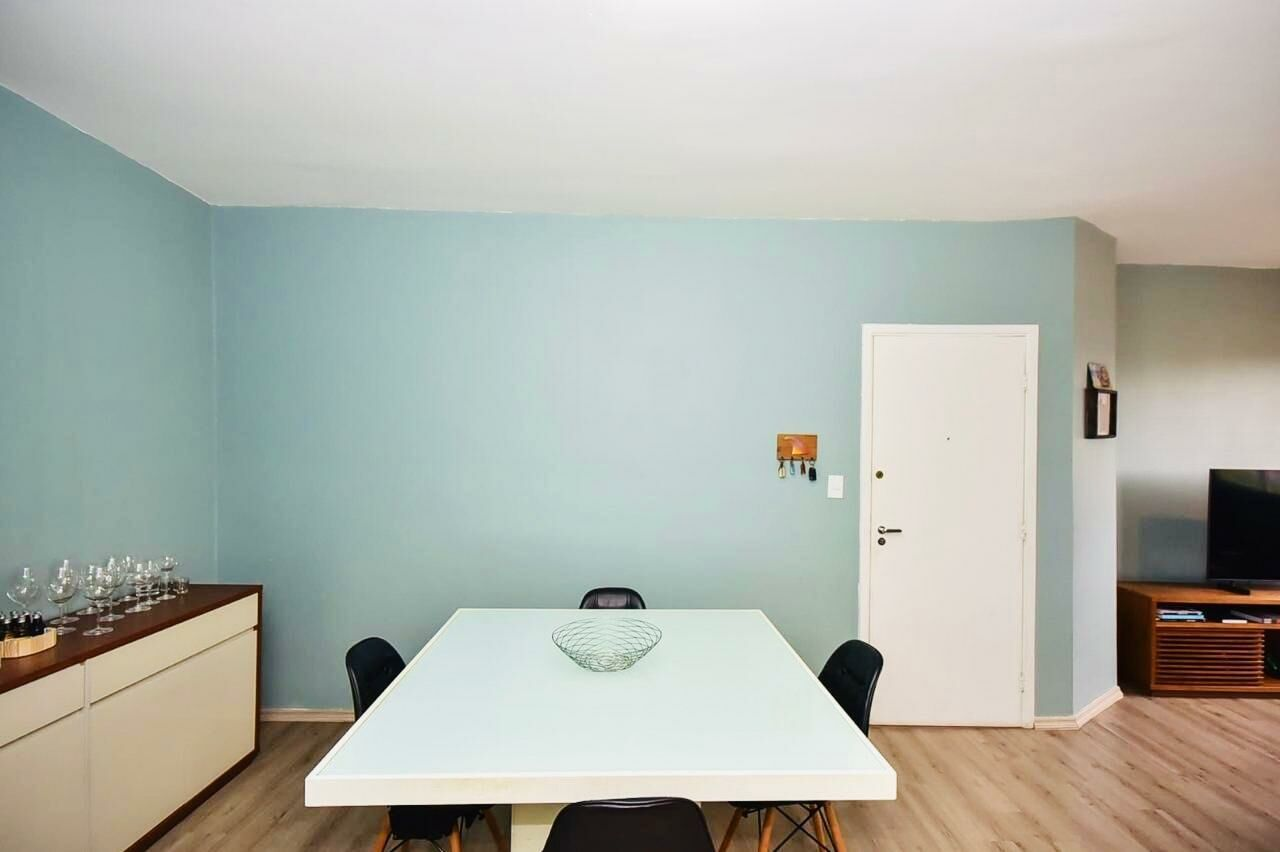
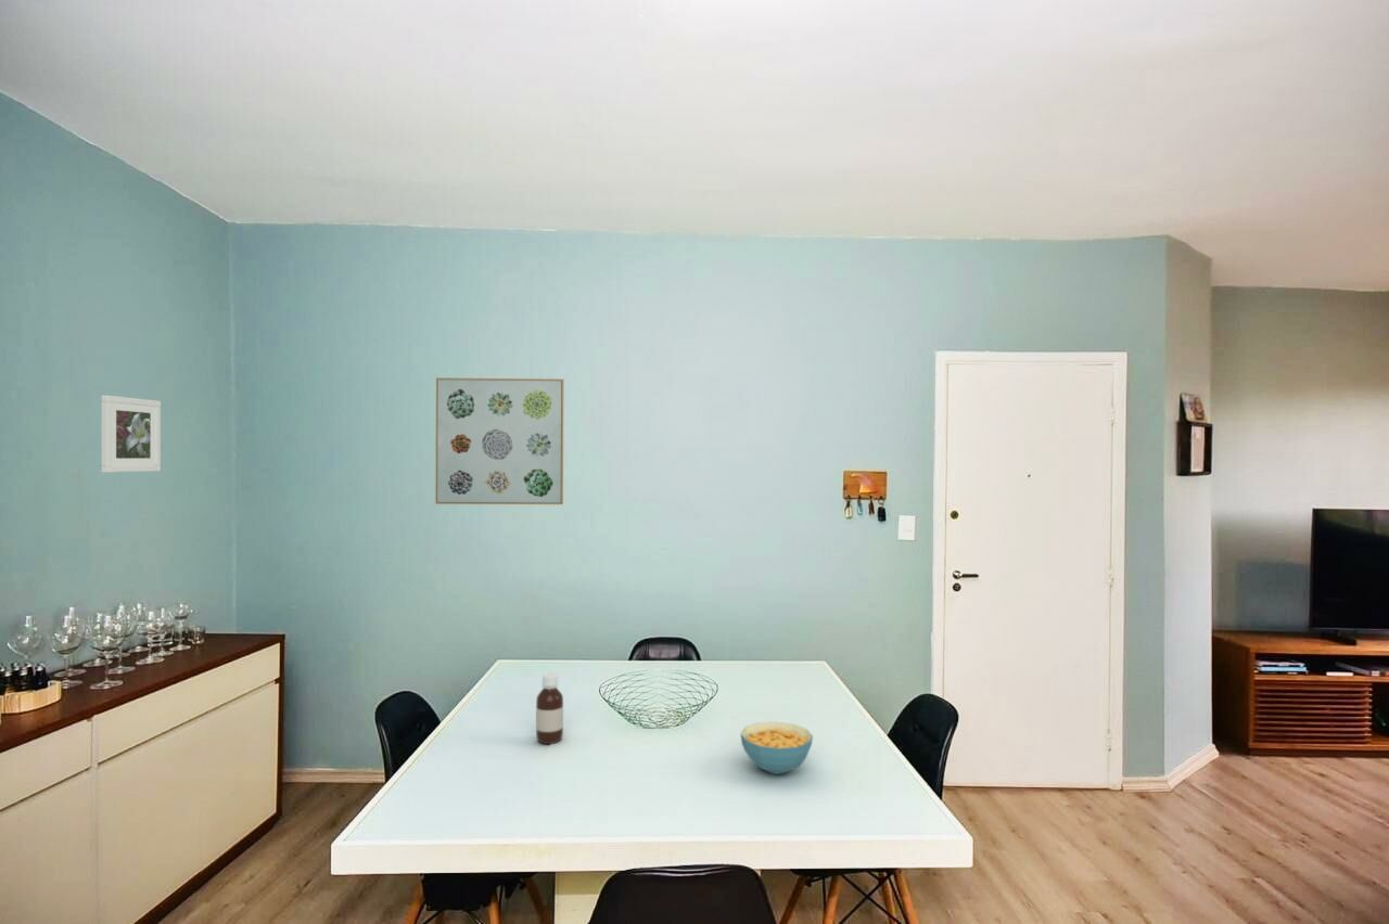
+ bottle [535,672,564,745]
+ cereal bowl [740,721,814,775]
+ wall art [434,376,564,505]
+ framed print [100,394,162,474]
